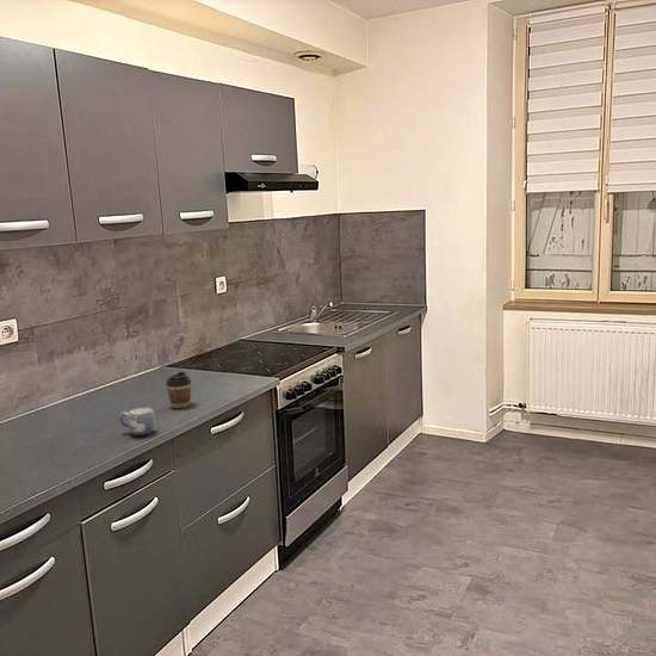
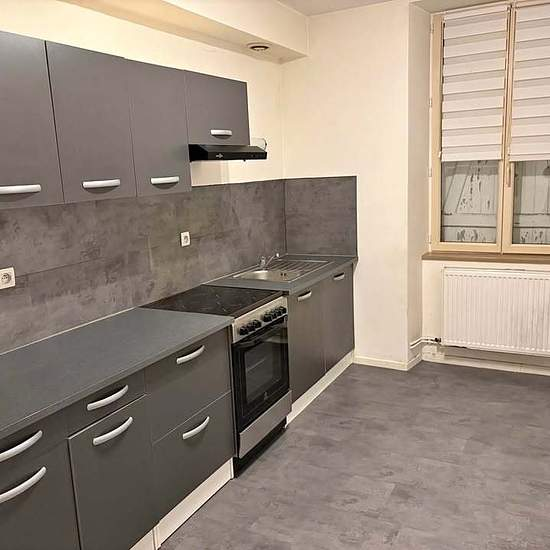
- mug [118,407,156,437]
- coffee cup [165,371,192,409]
